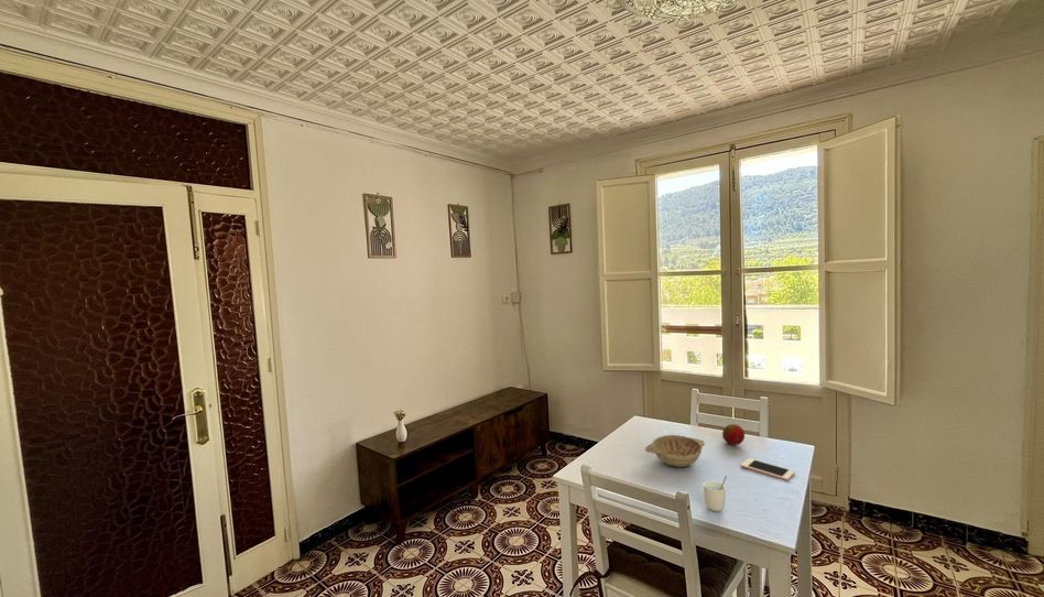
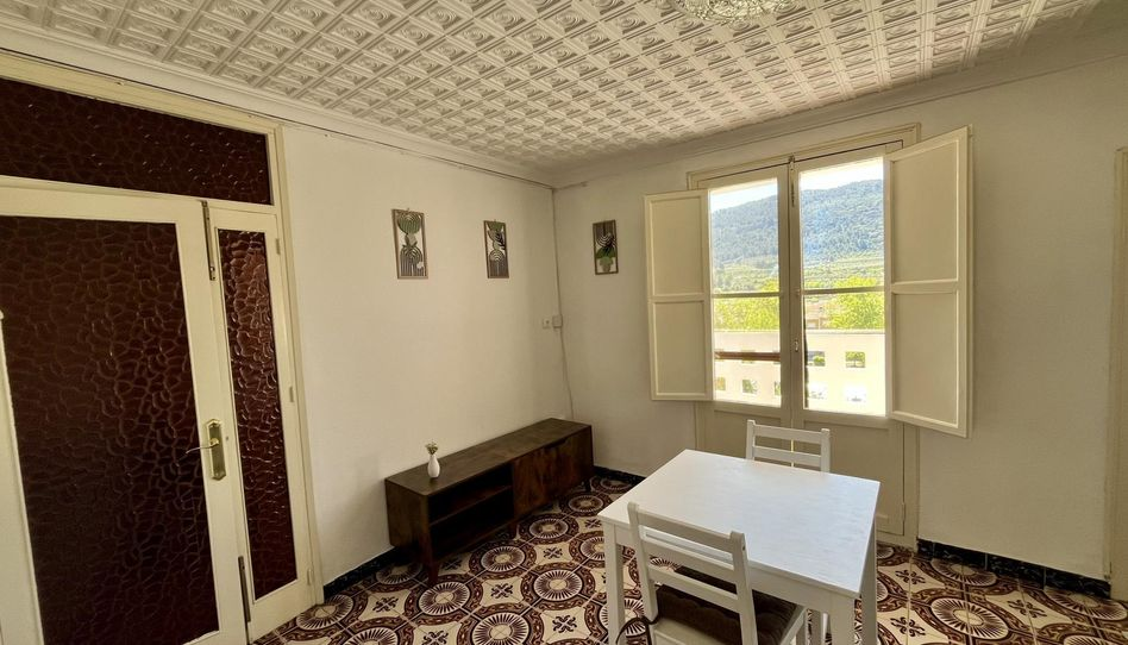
- cell phone [740,457,796,481]
- decorative bowl [644,434,706,468]
- cup [703,475,728,513]
- fruit [721,423,746,446]
